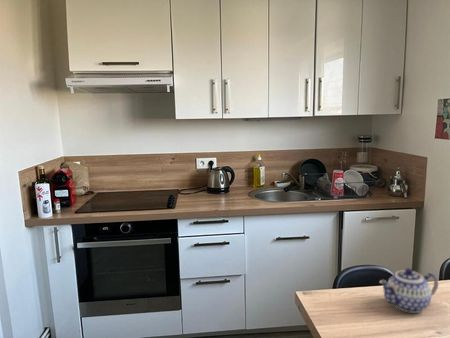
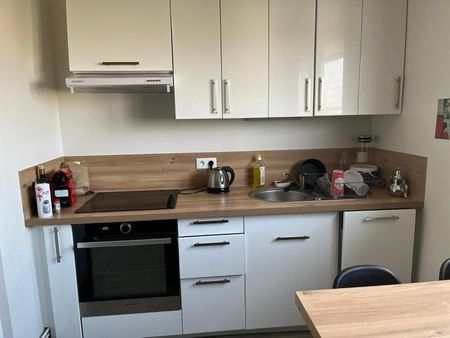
- teapot [378,267,439,314]
